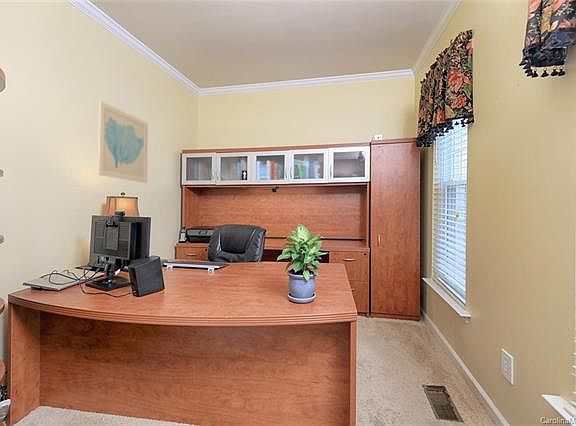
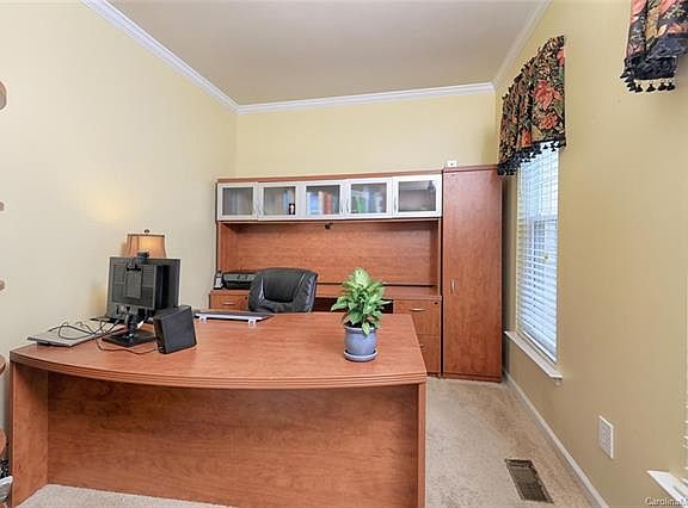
- wall art [97,100,149,184]
